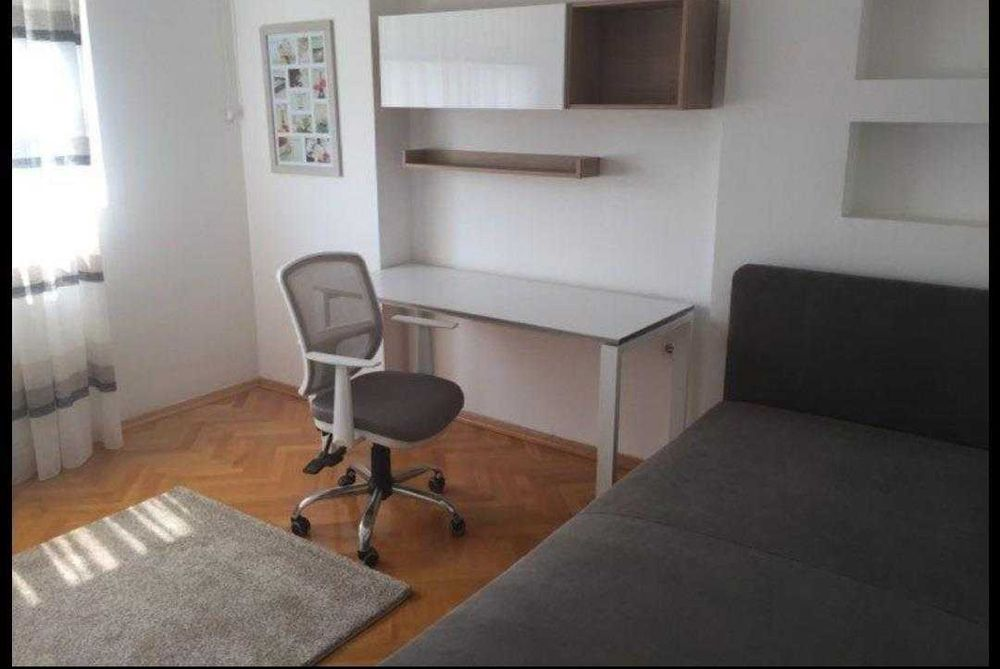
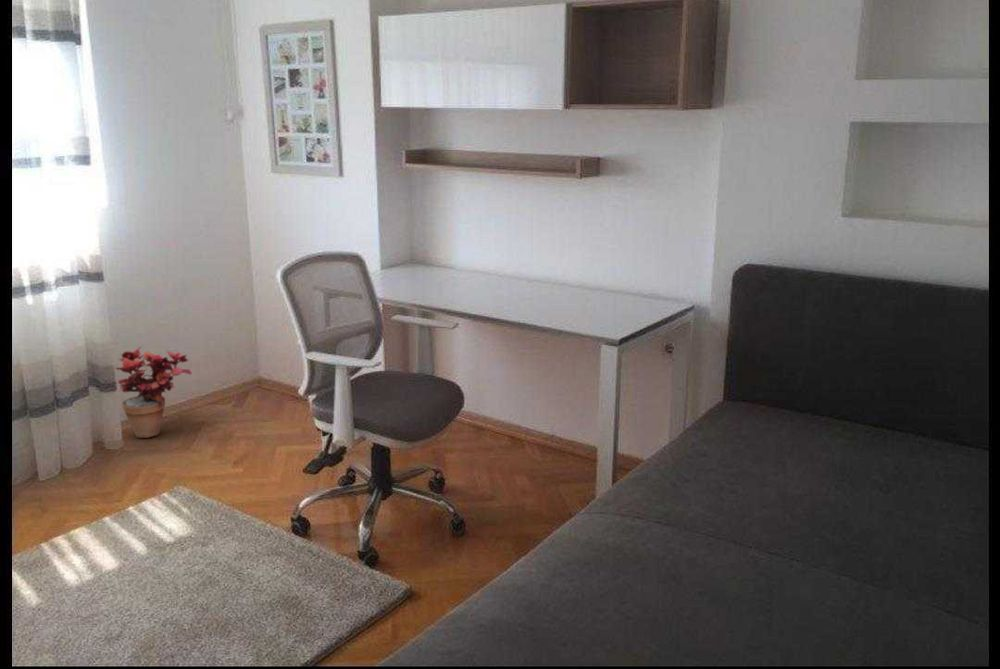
+ potted plant [114,345,193,439]
